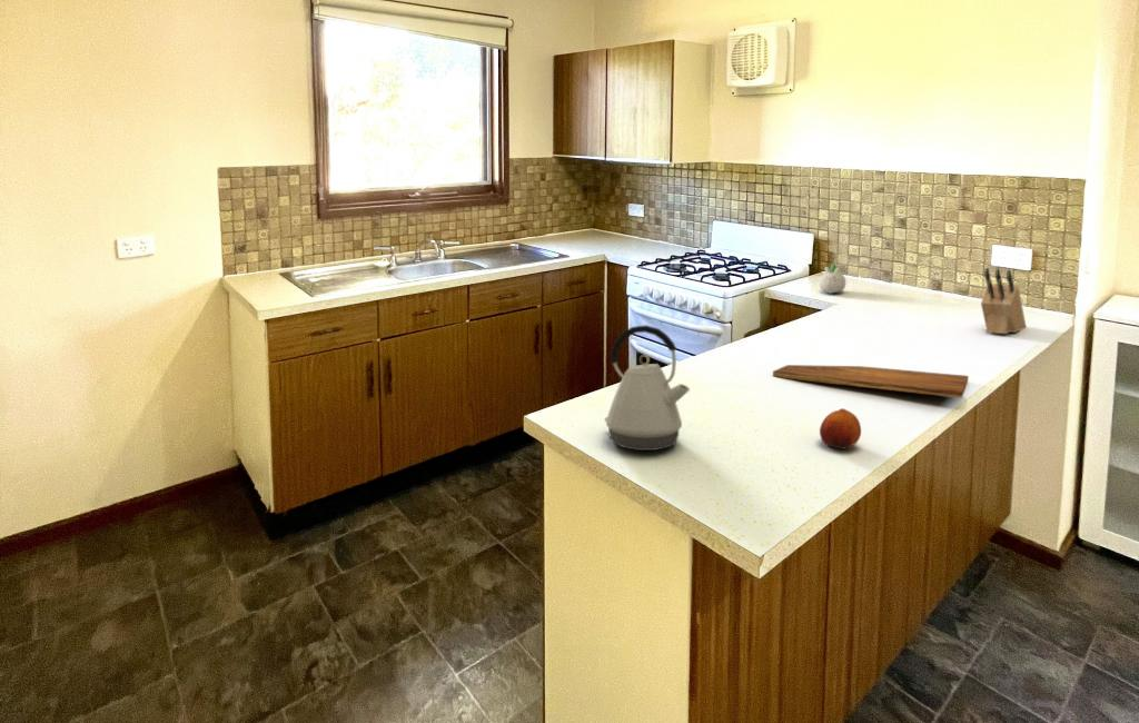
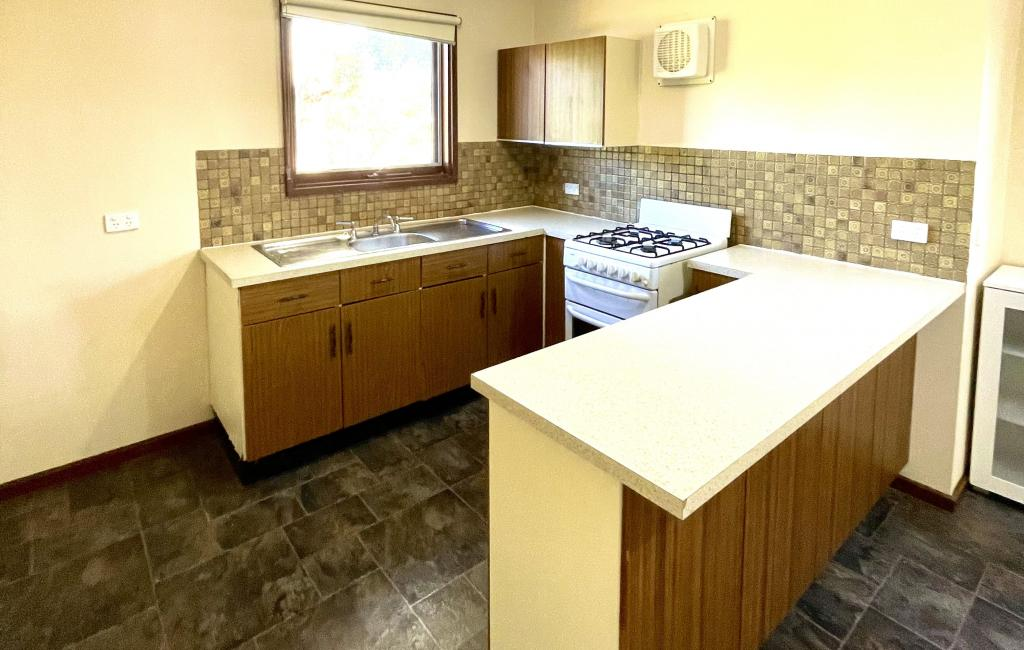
- succulent planter [819,263,846,295]
- knife block [980,267,1028,335]
- fruit [819,407,862,450]
- cutting board [772,364,970,398]
- kettle [604,324,691,452]
